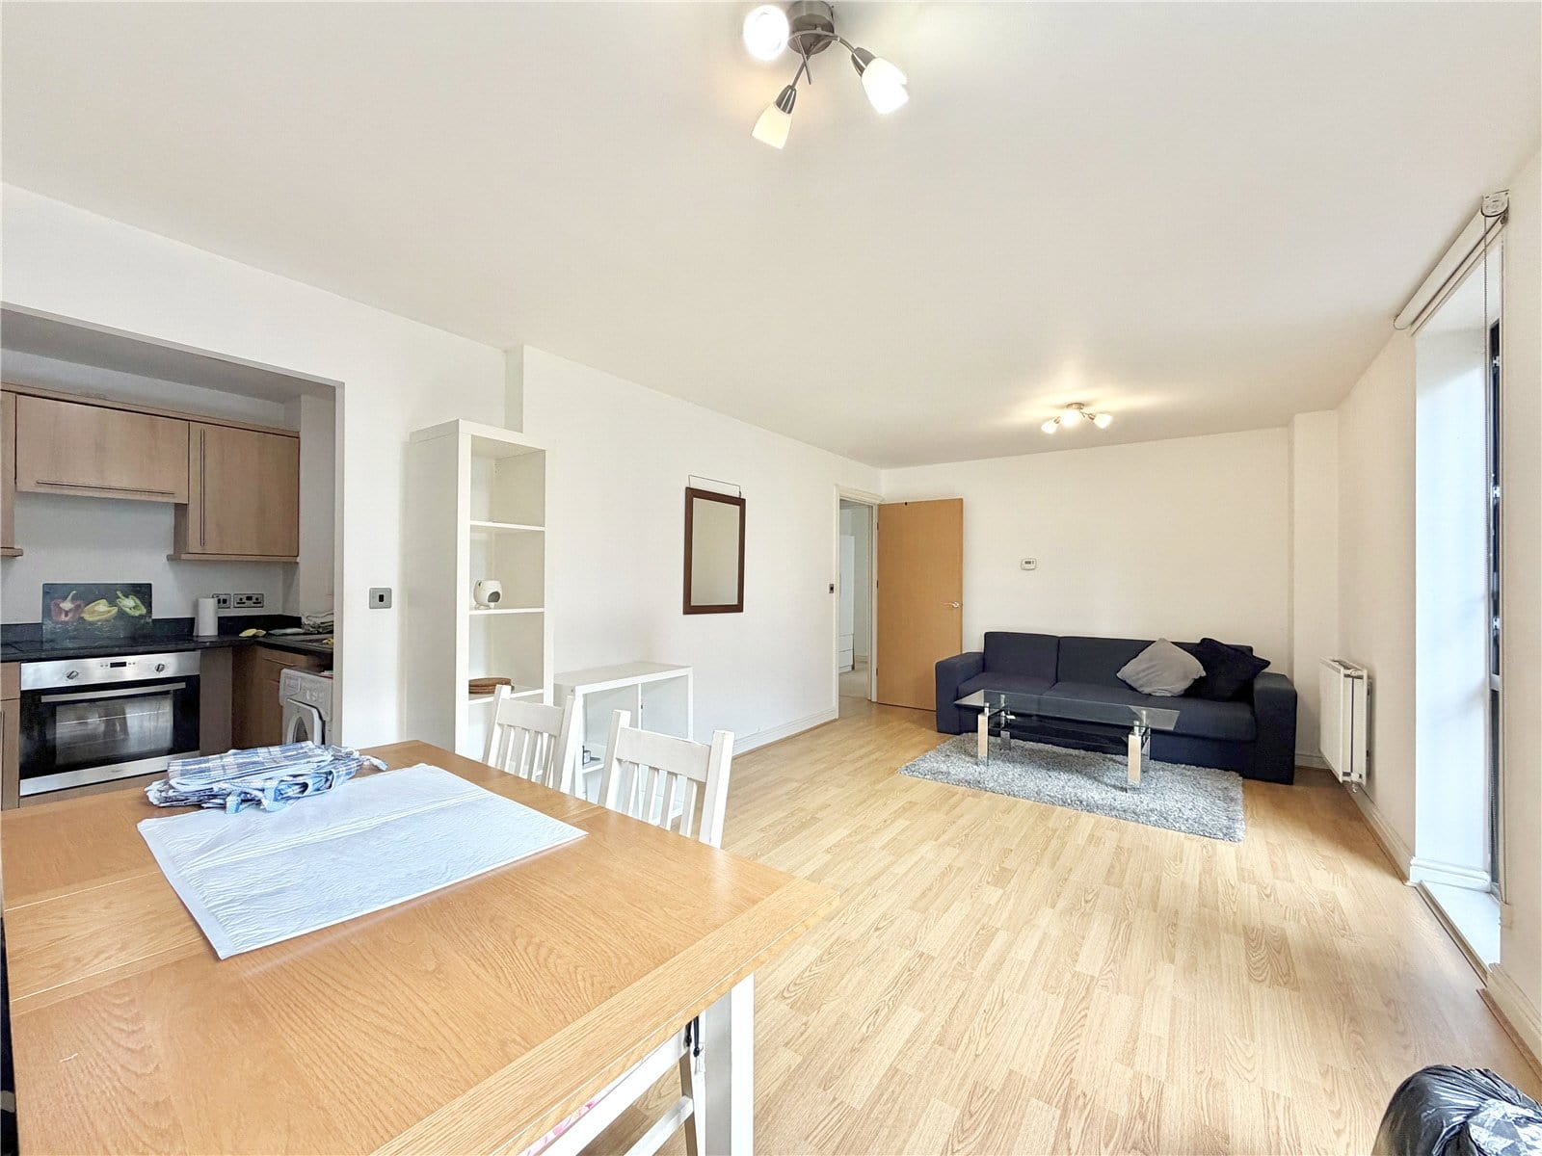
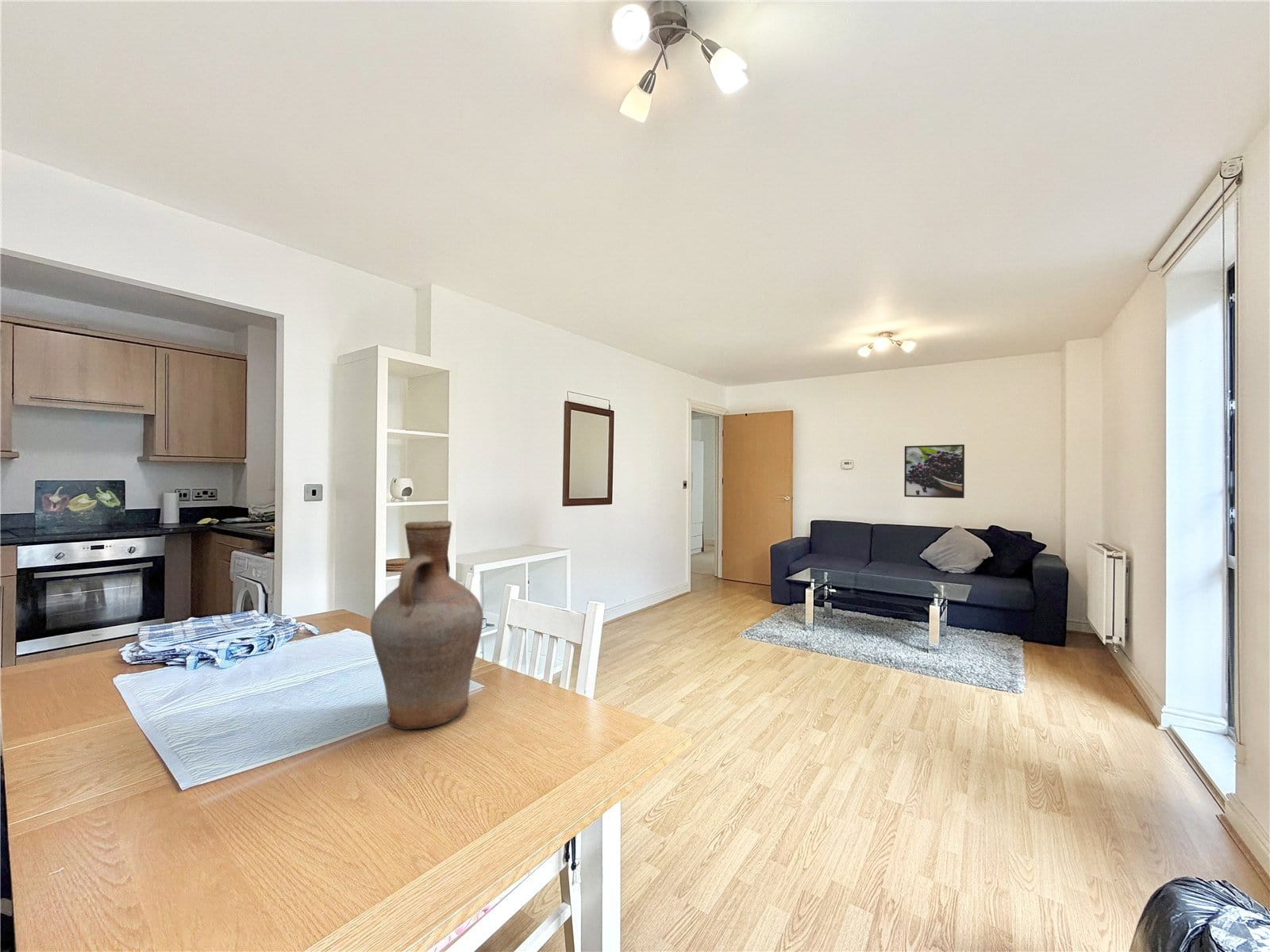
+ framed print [903,443,965,499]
+ vase [370,520,484,730]
